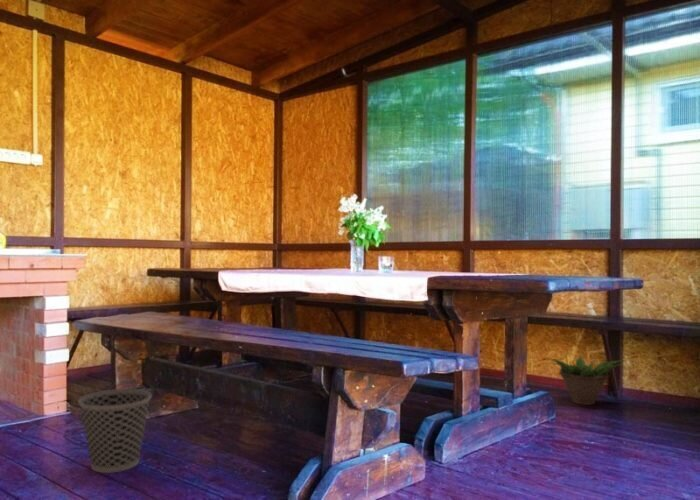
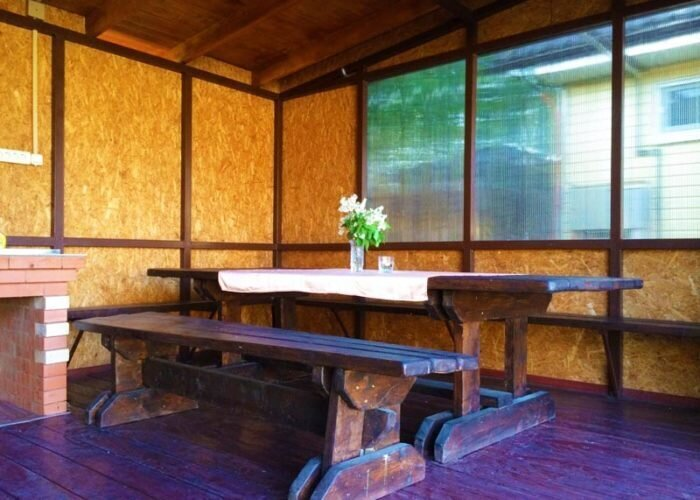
- decorative plant [544,356,626,406]
- wastebasket [77,388,153,474]
